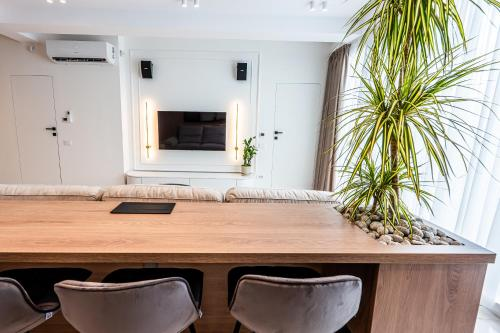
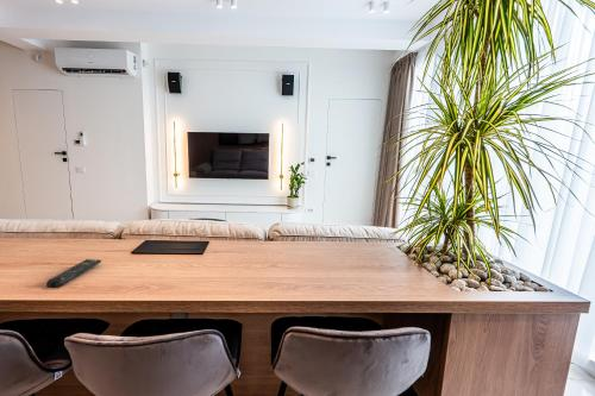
+ remote control [45,258,102,289]
